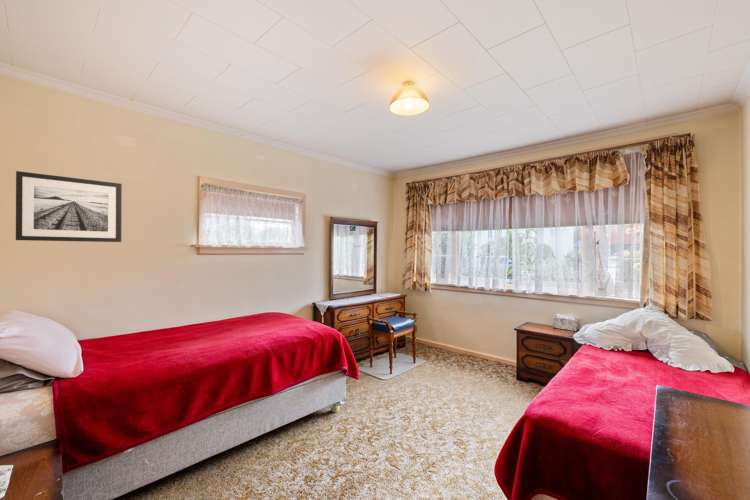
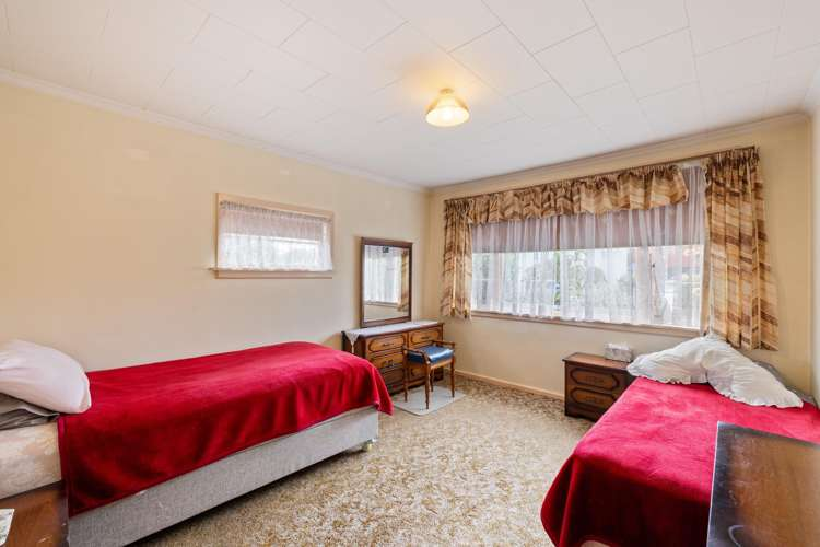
- wall art [15,170,123,243]
